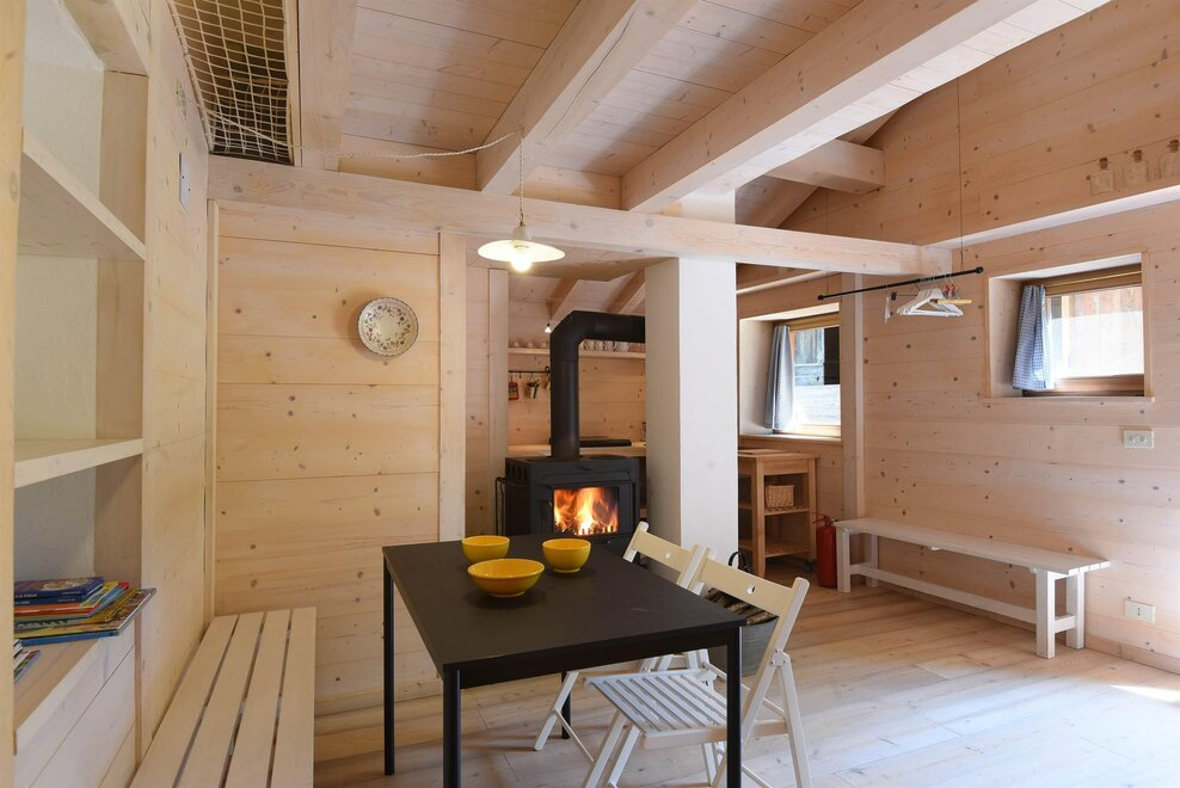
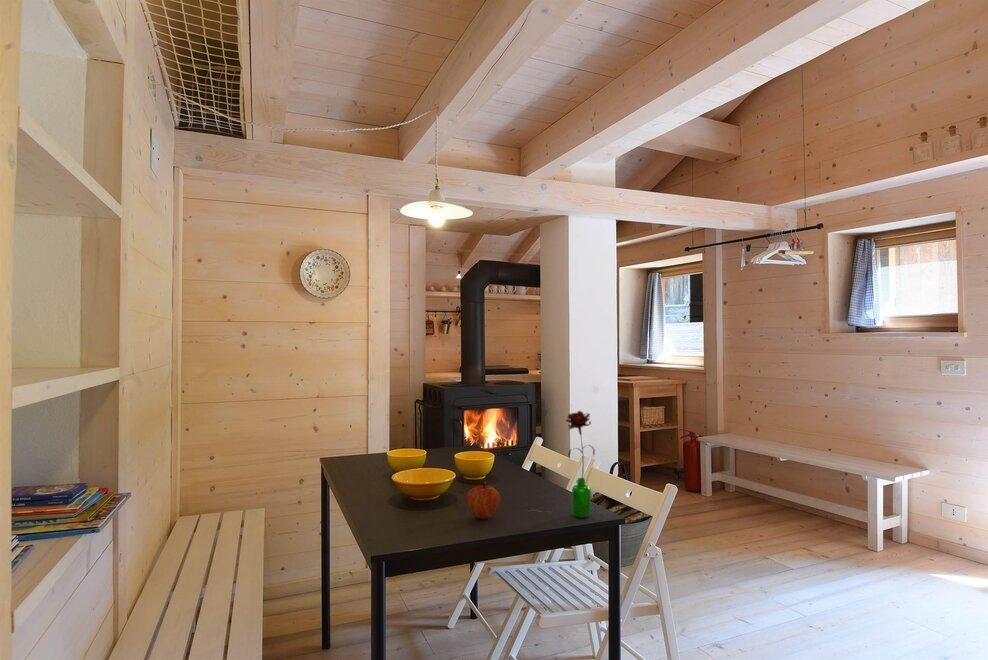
+ flower [564,410,596,519]
+ fruit [466,481,501,520]
